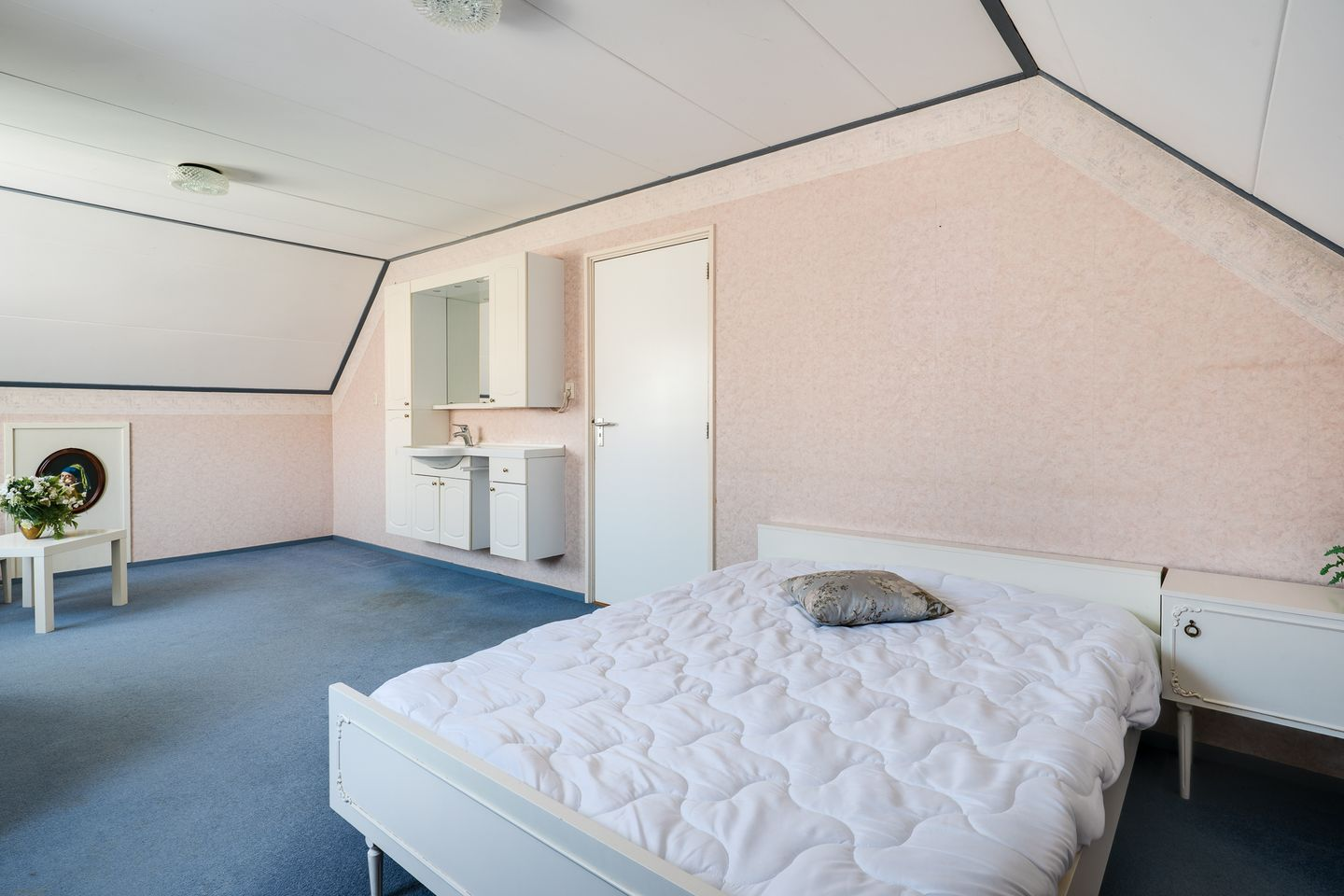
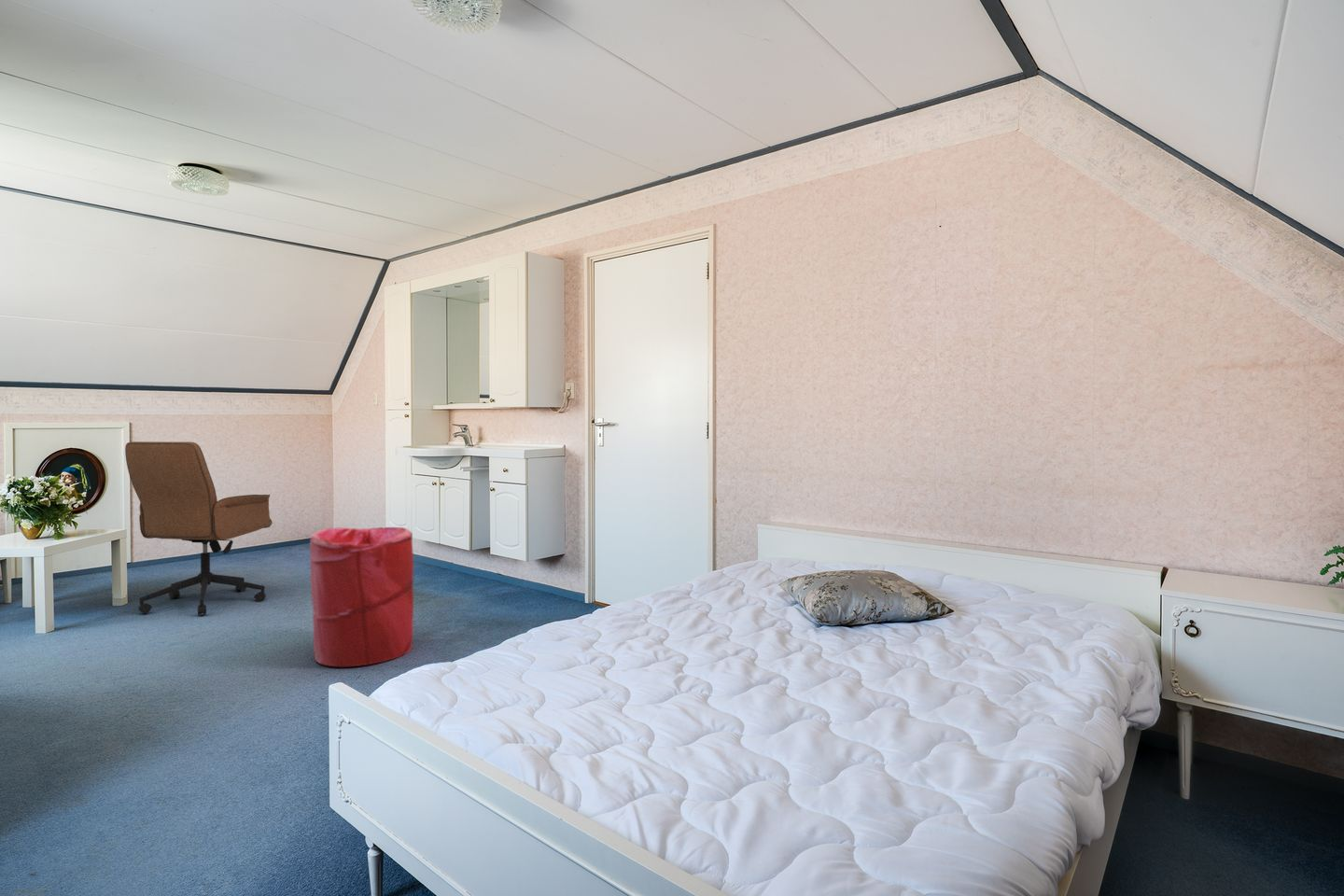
+ office chair [124,441,273,616]
+ laundry hamper [309,526,414,668]
